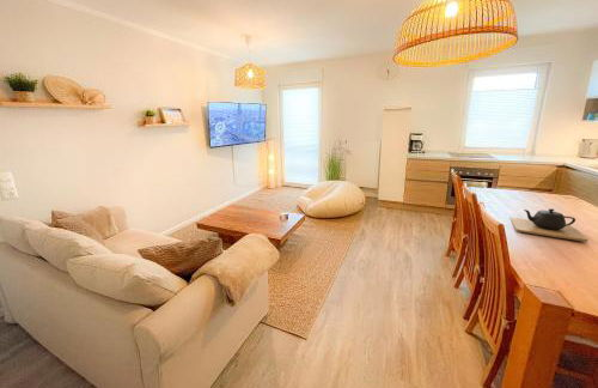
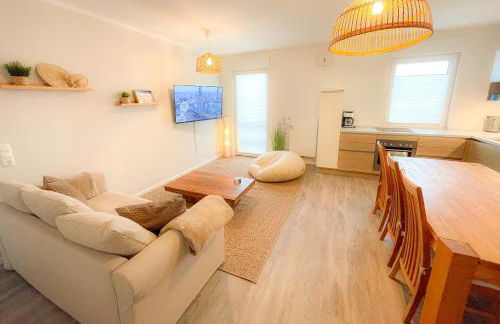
- teapot [508,207,588,243]
